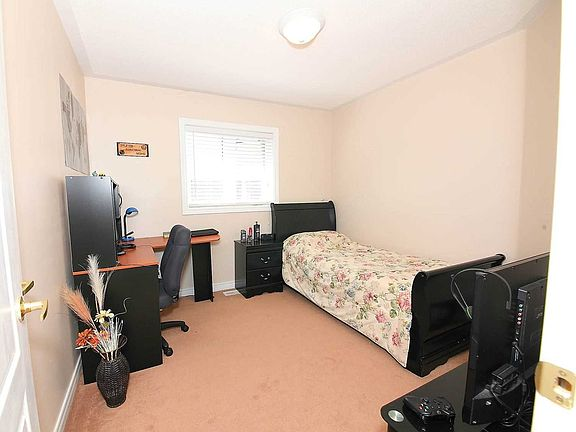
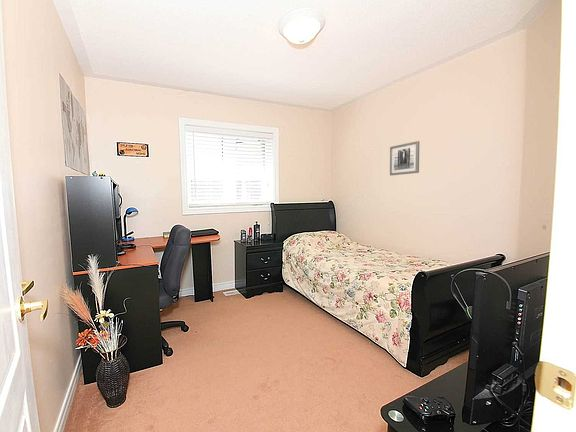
+ wall art [389,140,420,176]
